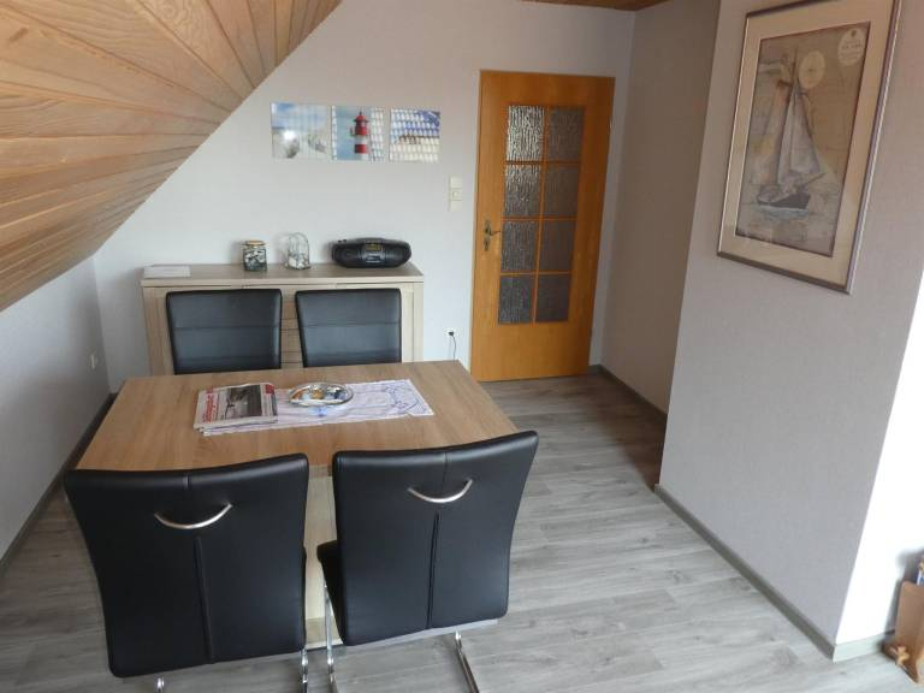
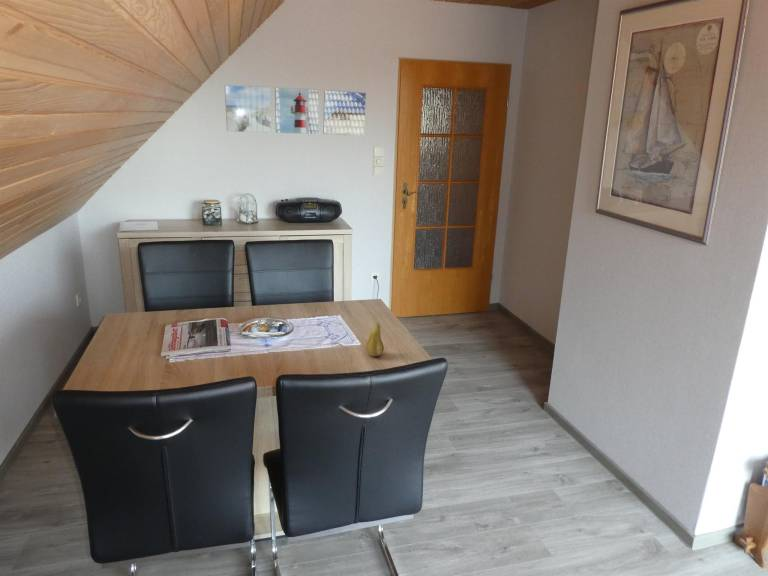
+ fruit [365,322,385,357]
